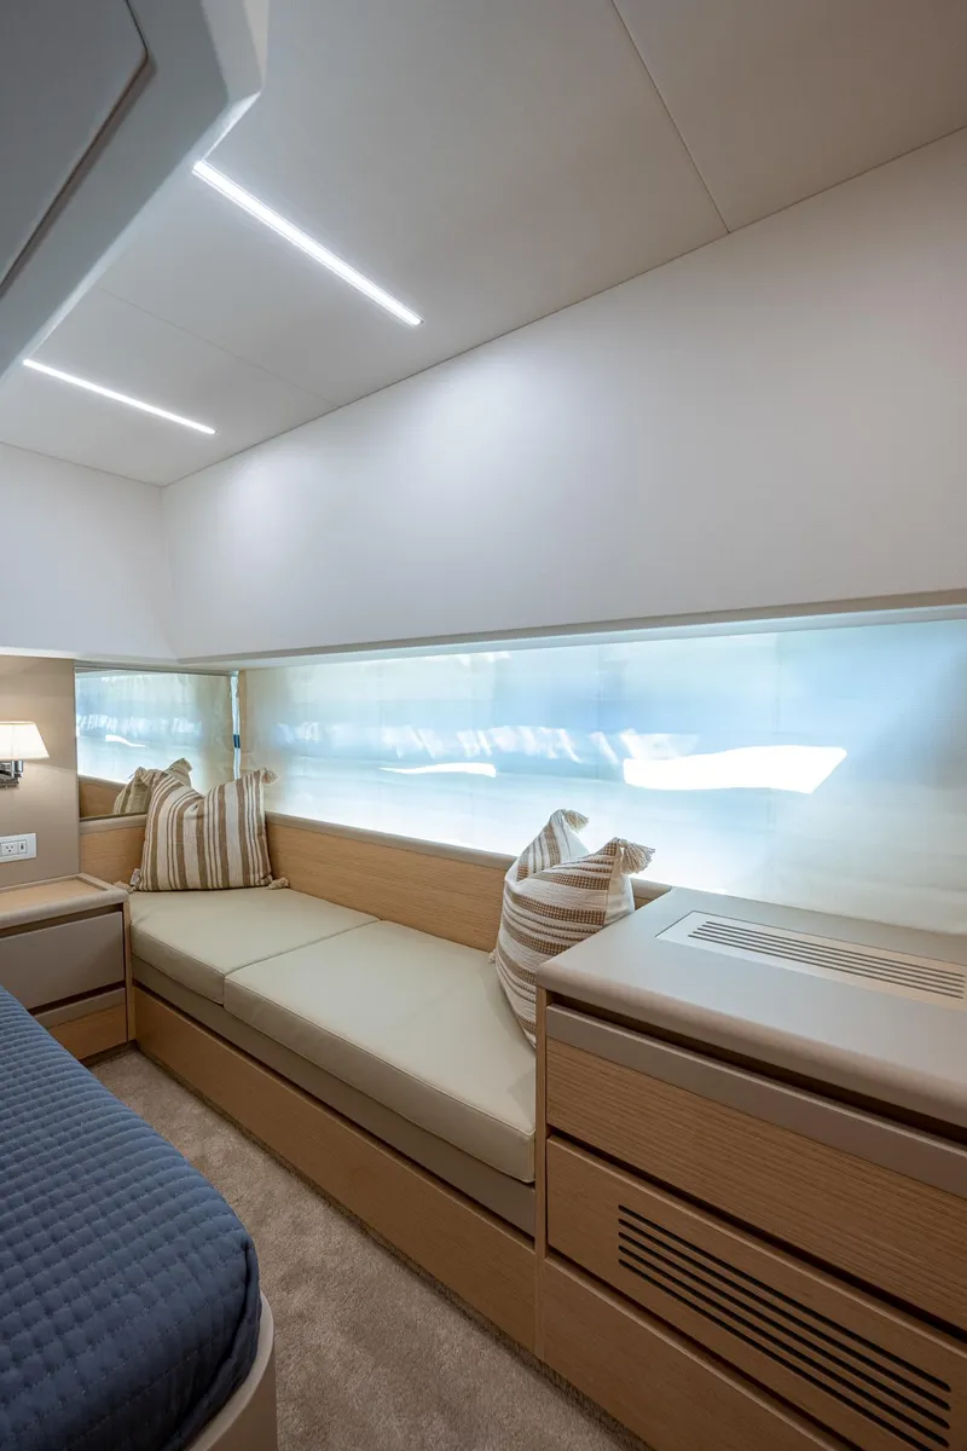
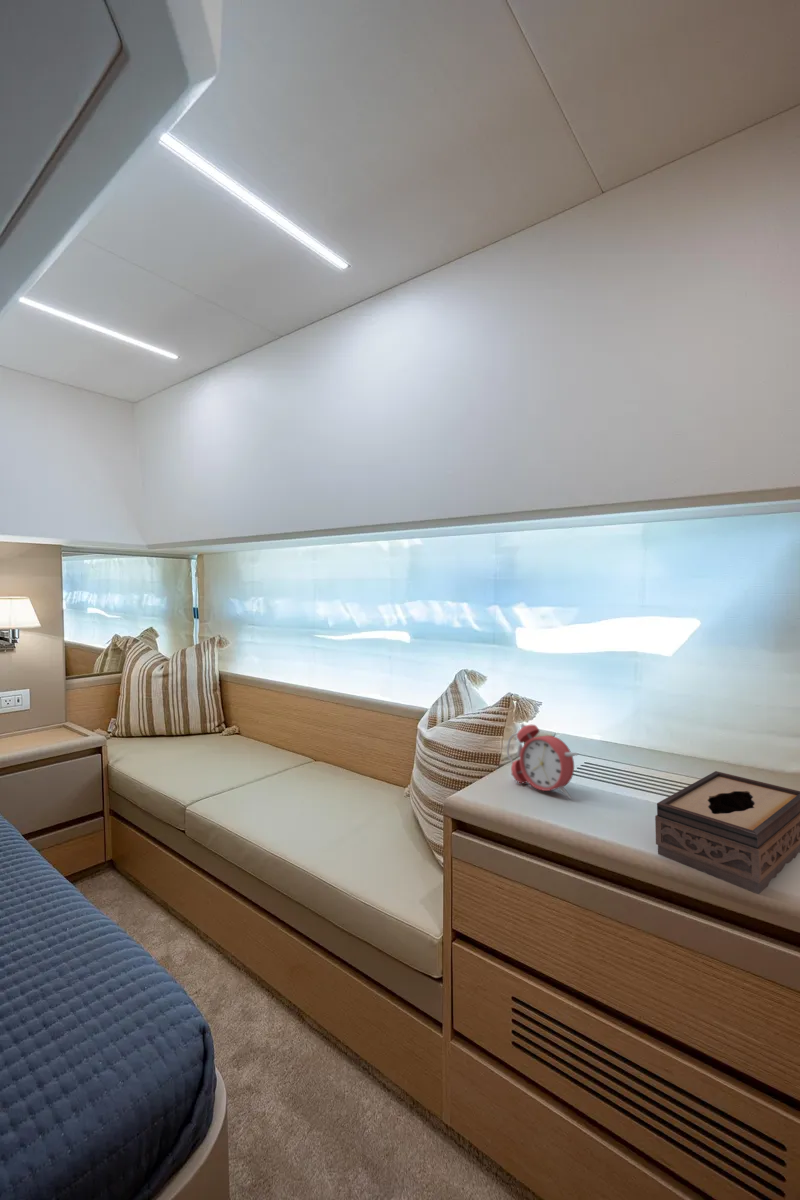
+ alarm clock [506,722,580,800]
+ tissue box [654,770,800,895]
